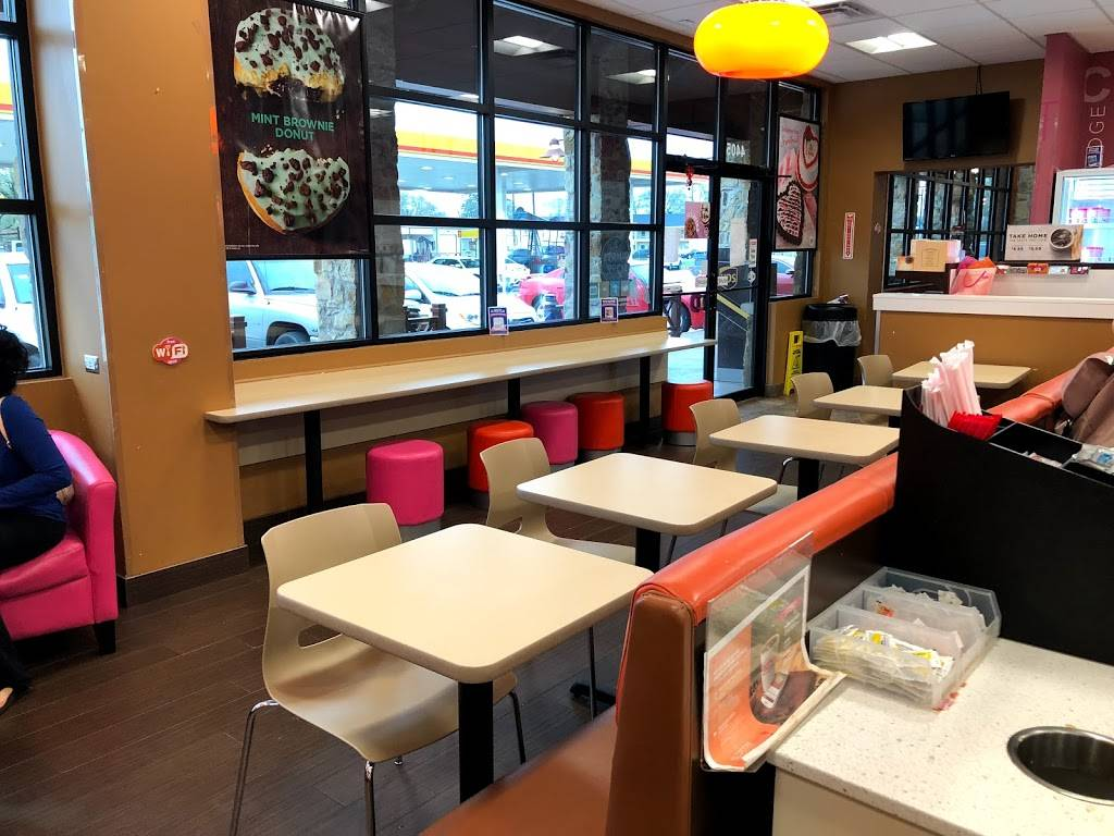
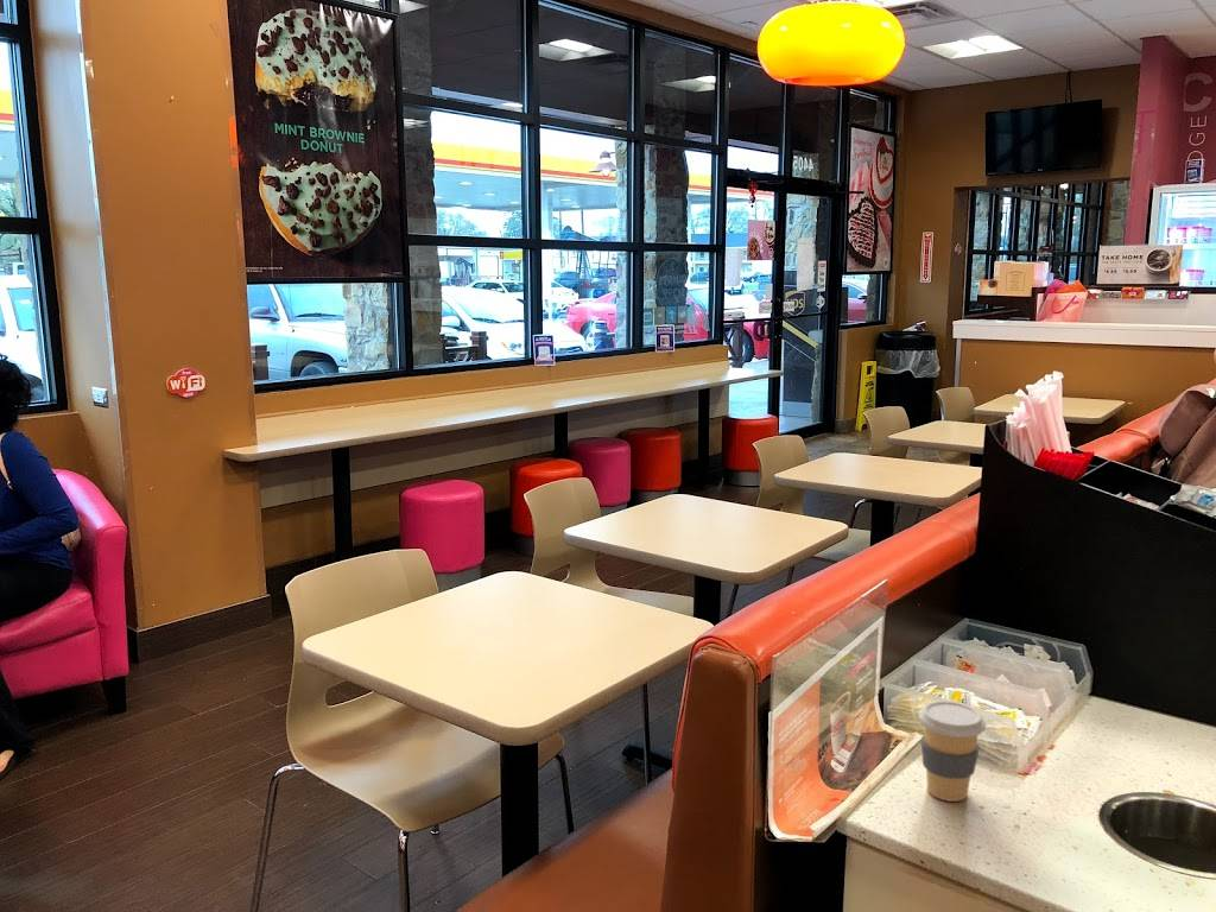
+ coffee cup [917,699,987,803]
